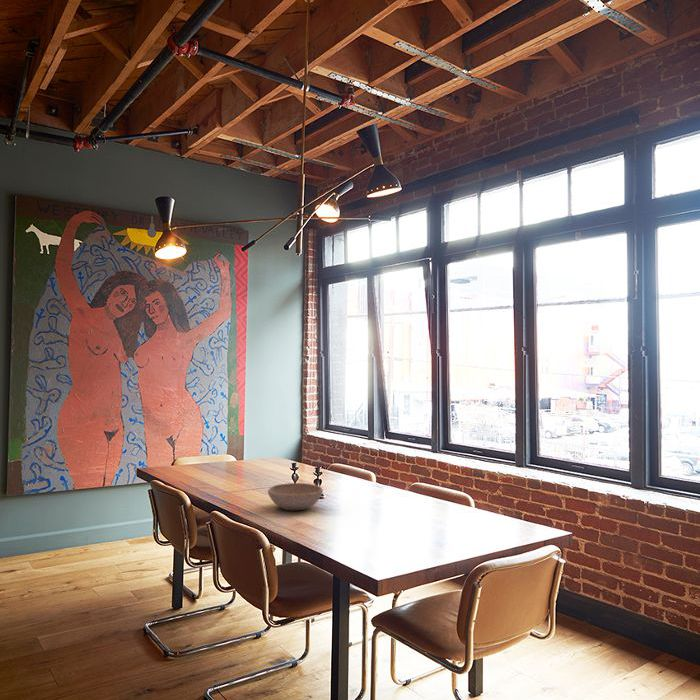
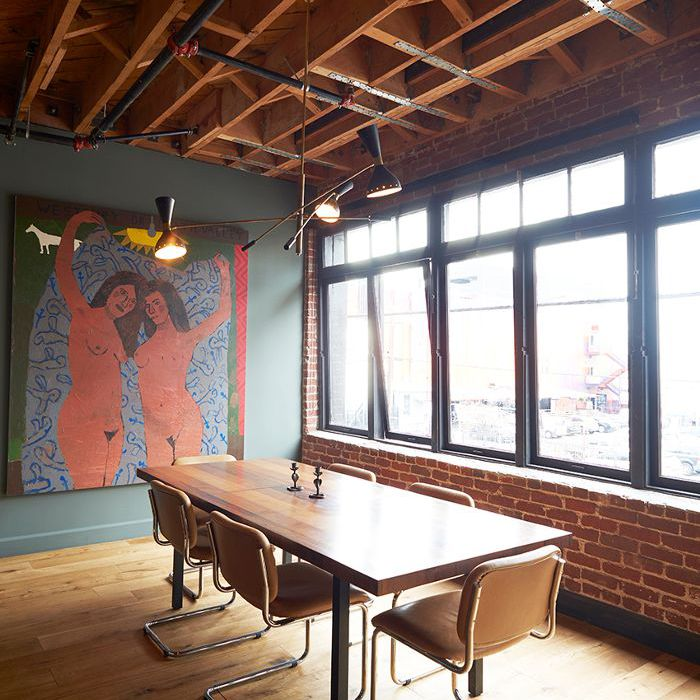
- bowl [267,482,324,512]
